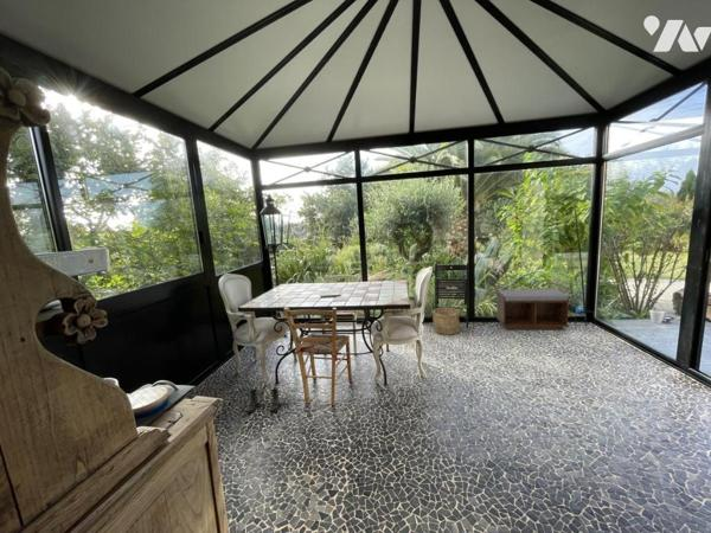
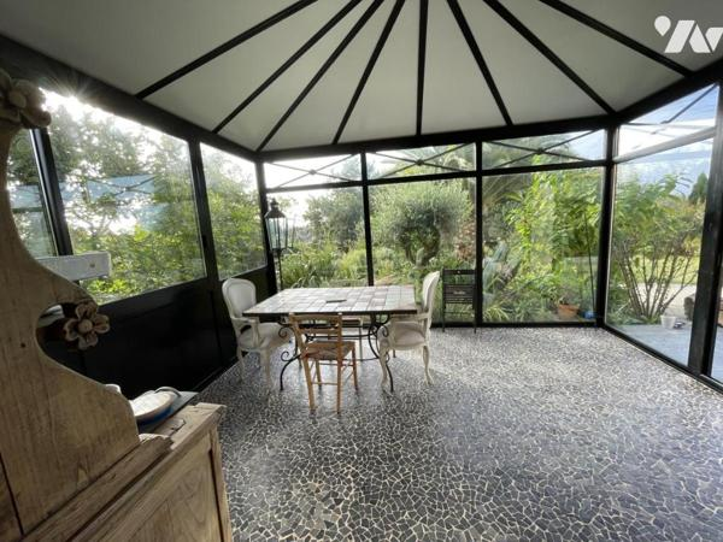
- boots [245,387,280,413]
- wooden bucket [431,306,461,336]
- bench [495,288,571,332]
